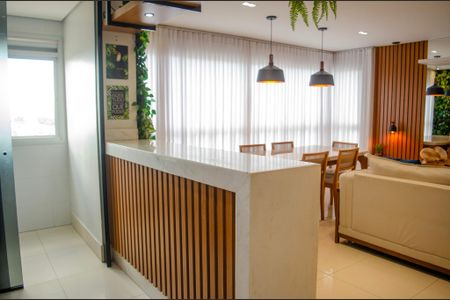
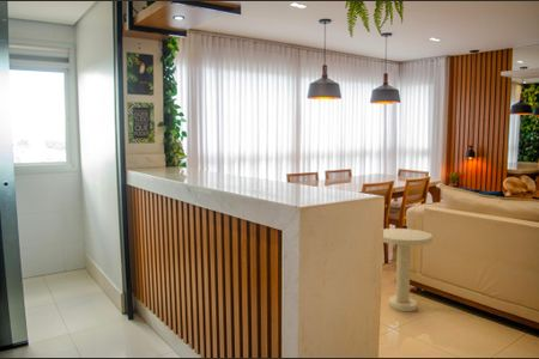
+ side table [382,227,434,312]
